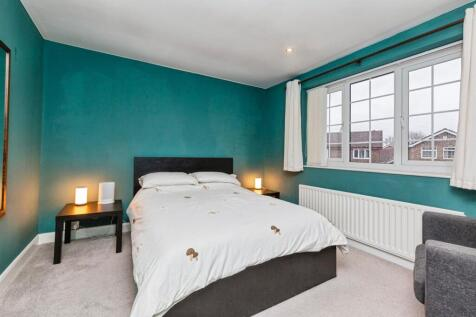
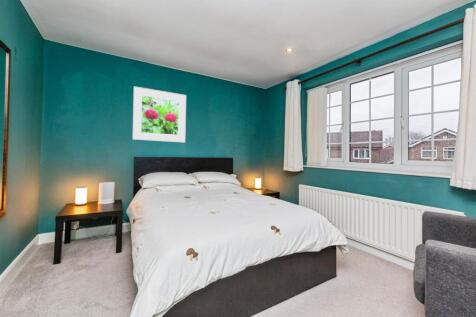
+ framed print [131,85,187,144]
